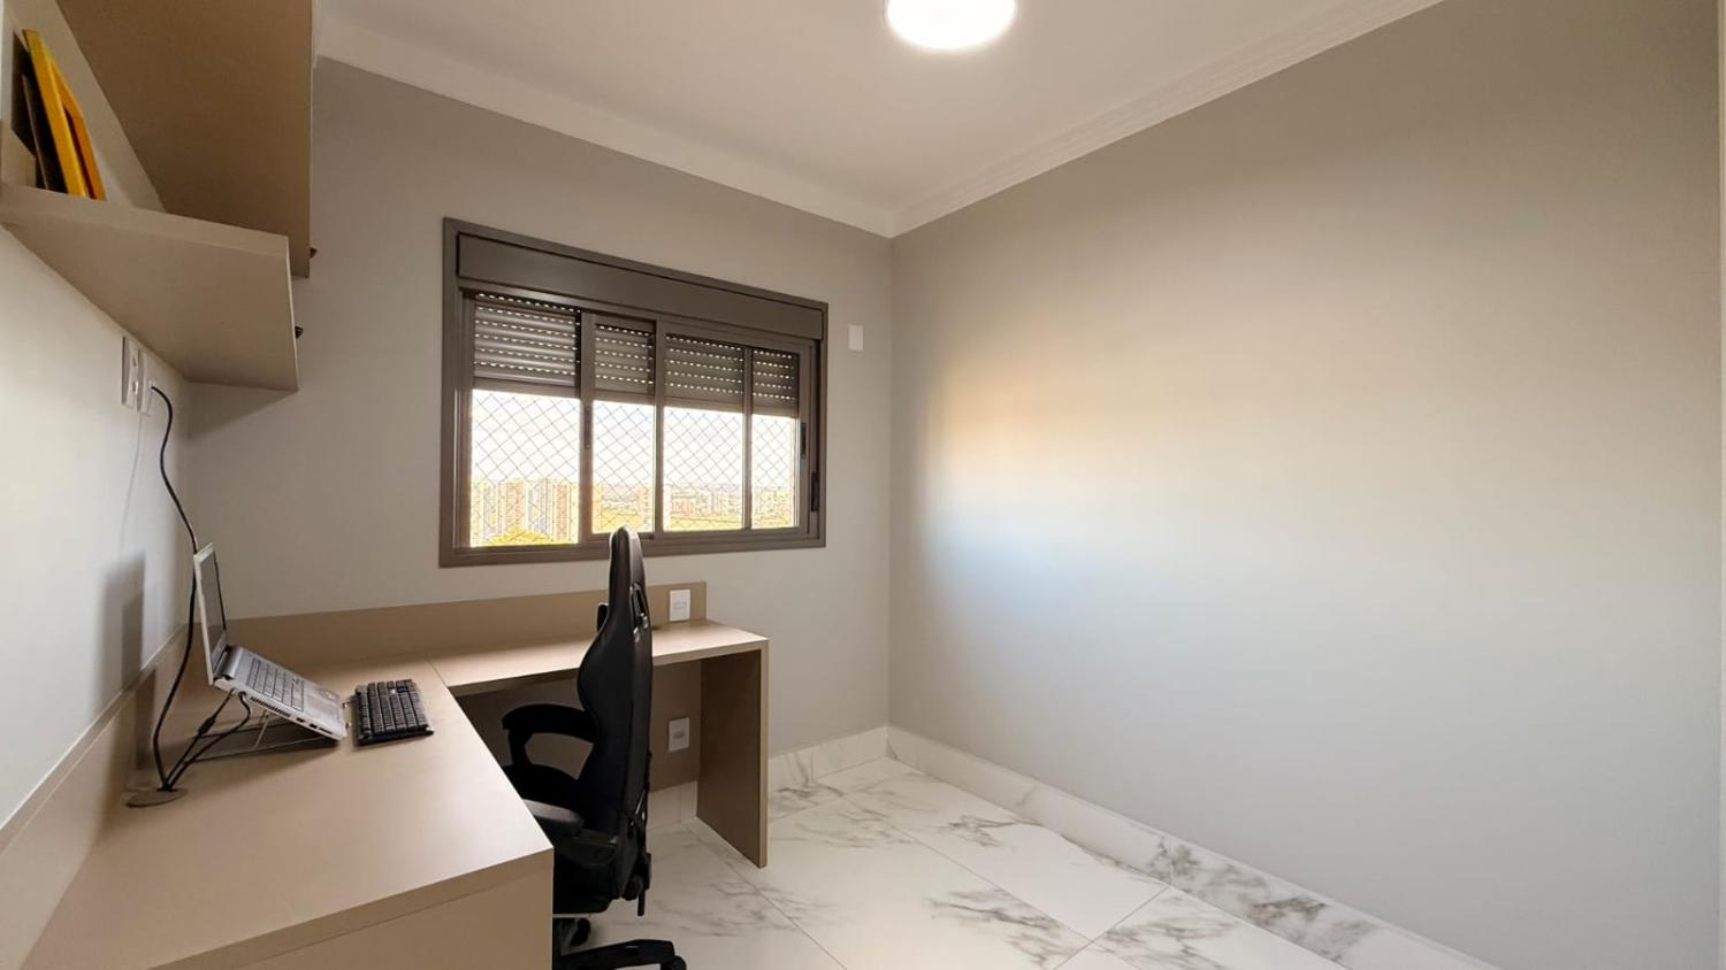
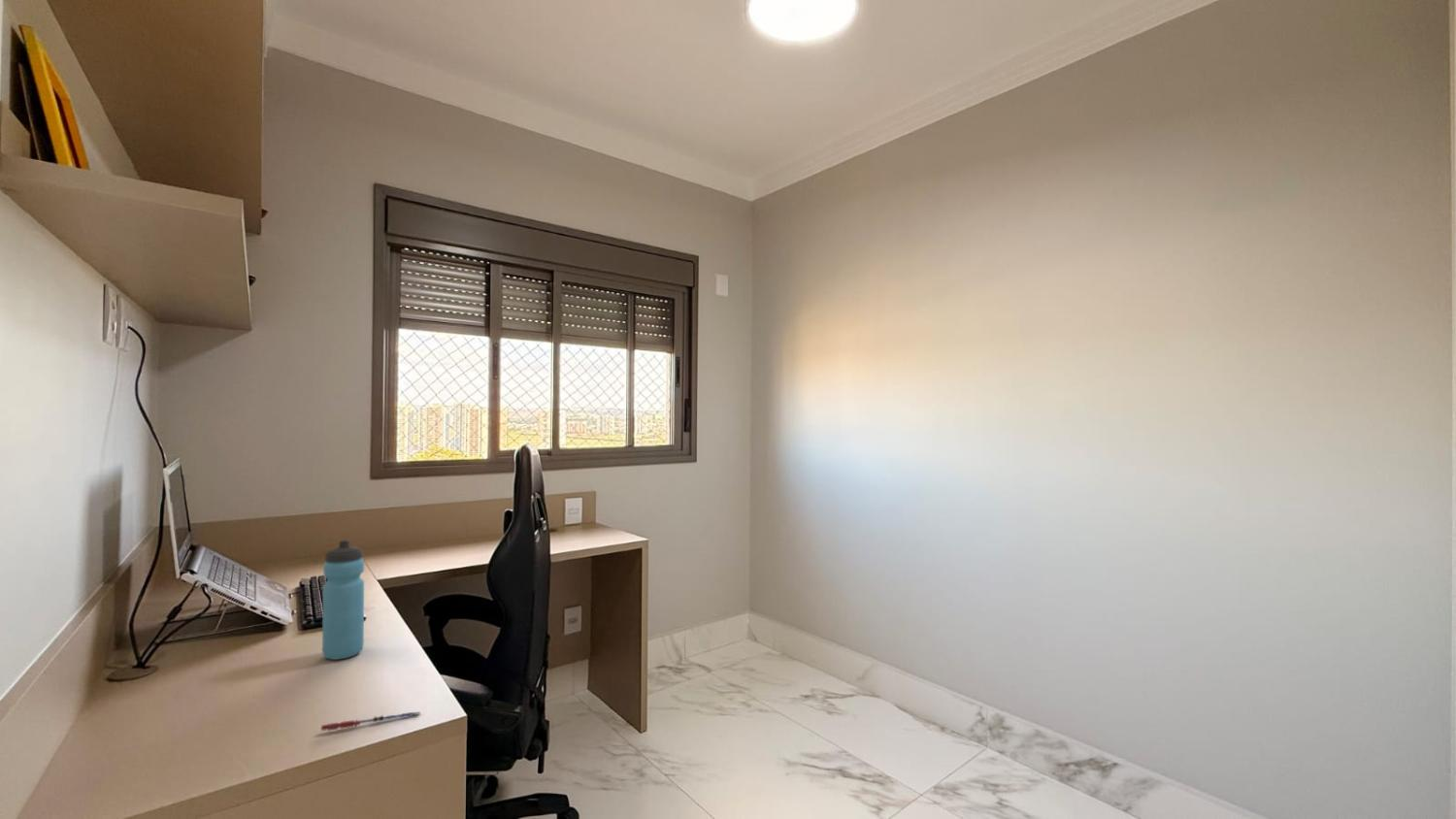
+ pen [320,710,421,732]
+ water bottle [321,539,365,661]
